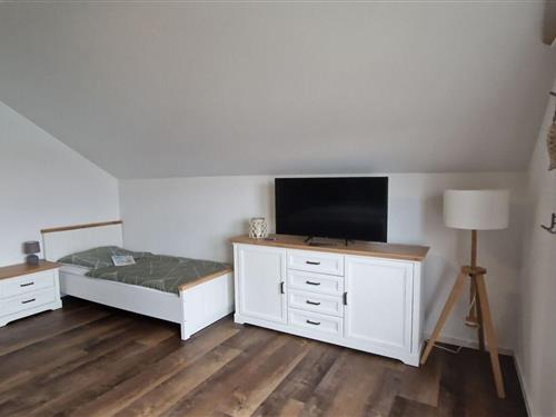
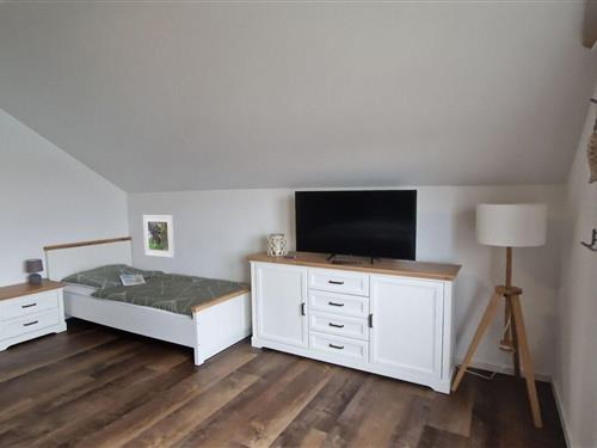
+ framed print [142,214,176,259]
